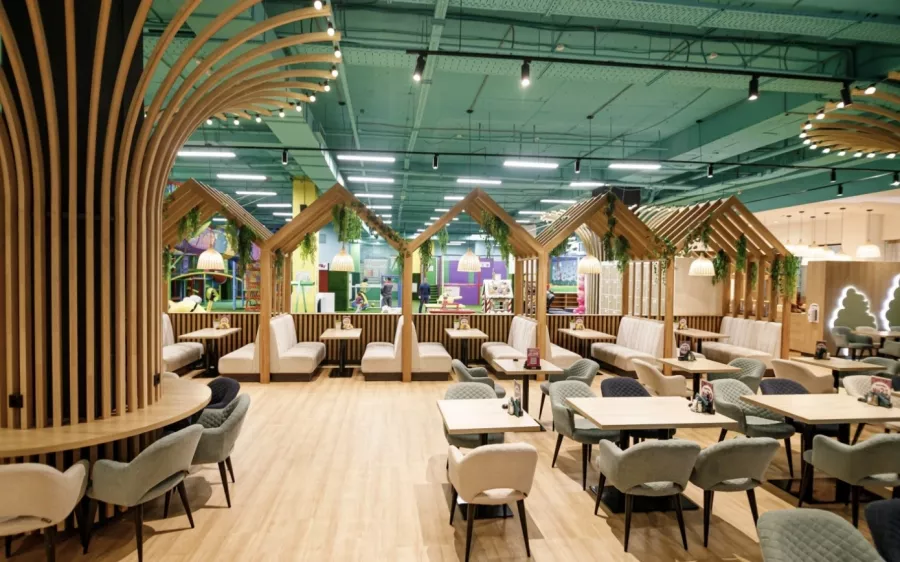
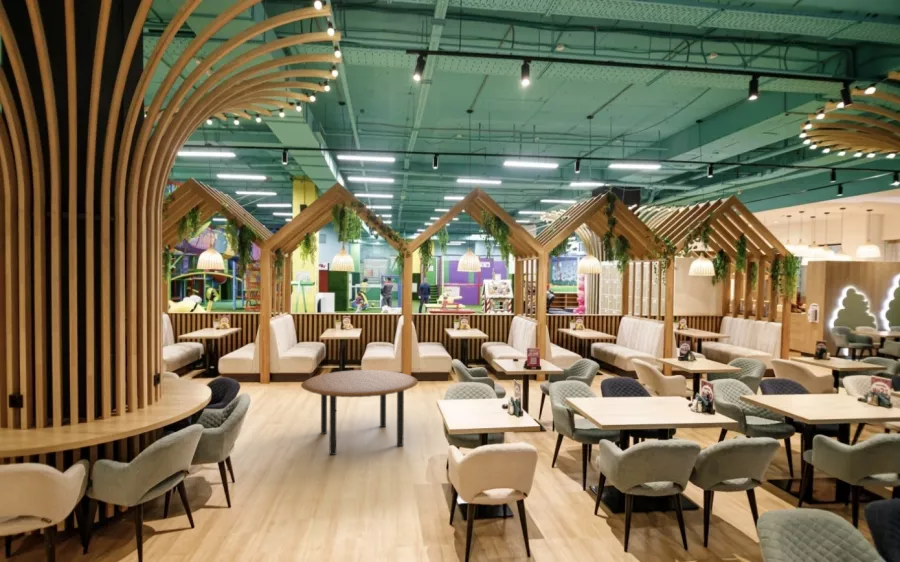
+ dining table [300,369,419,456]
